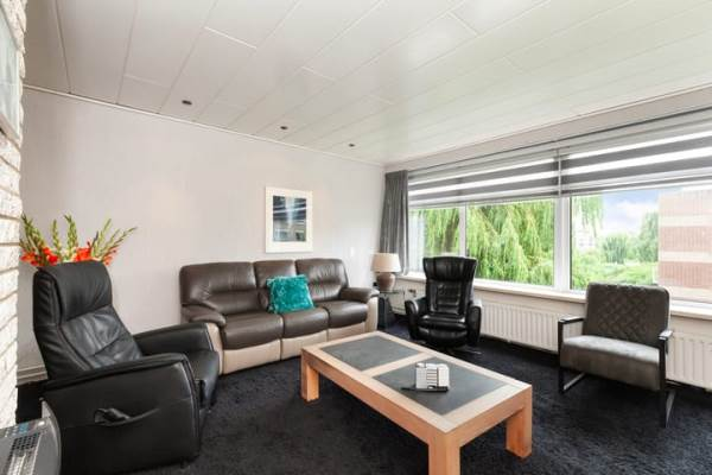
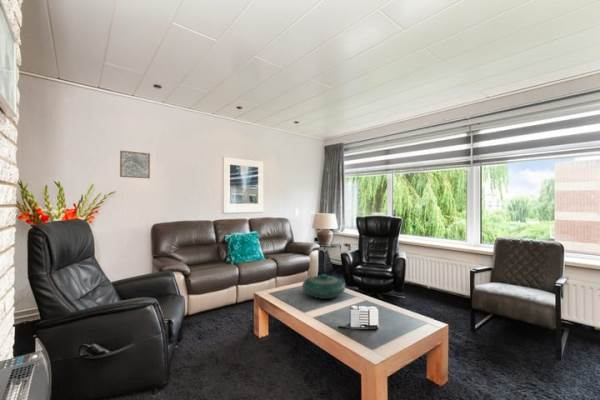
+ wall art [119,150,151,179]
+ decorative bowl [301,273,346,300]
